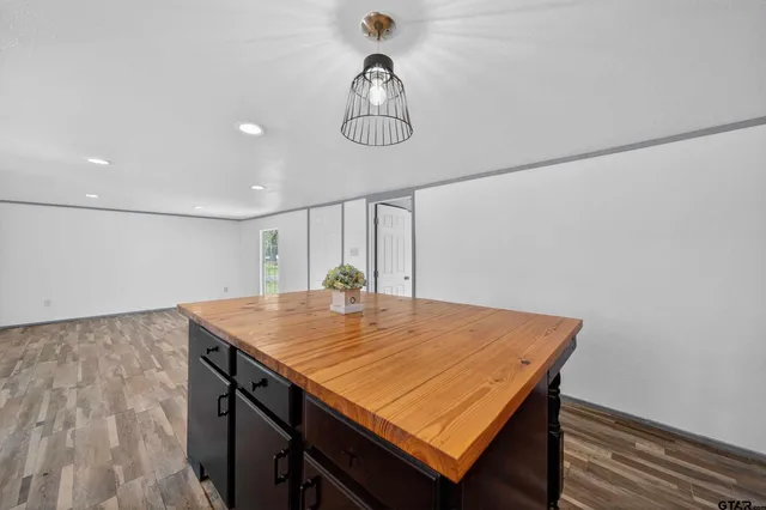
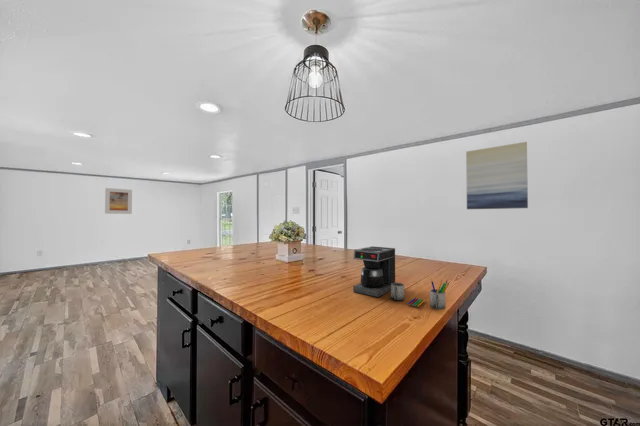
+ wall art [465,141,529,210]
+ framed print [104,187,133,215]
+ coffee maker [352,245,450,310]
